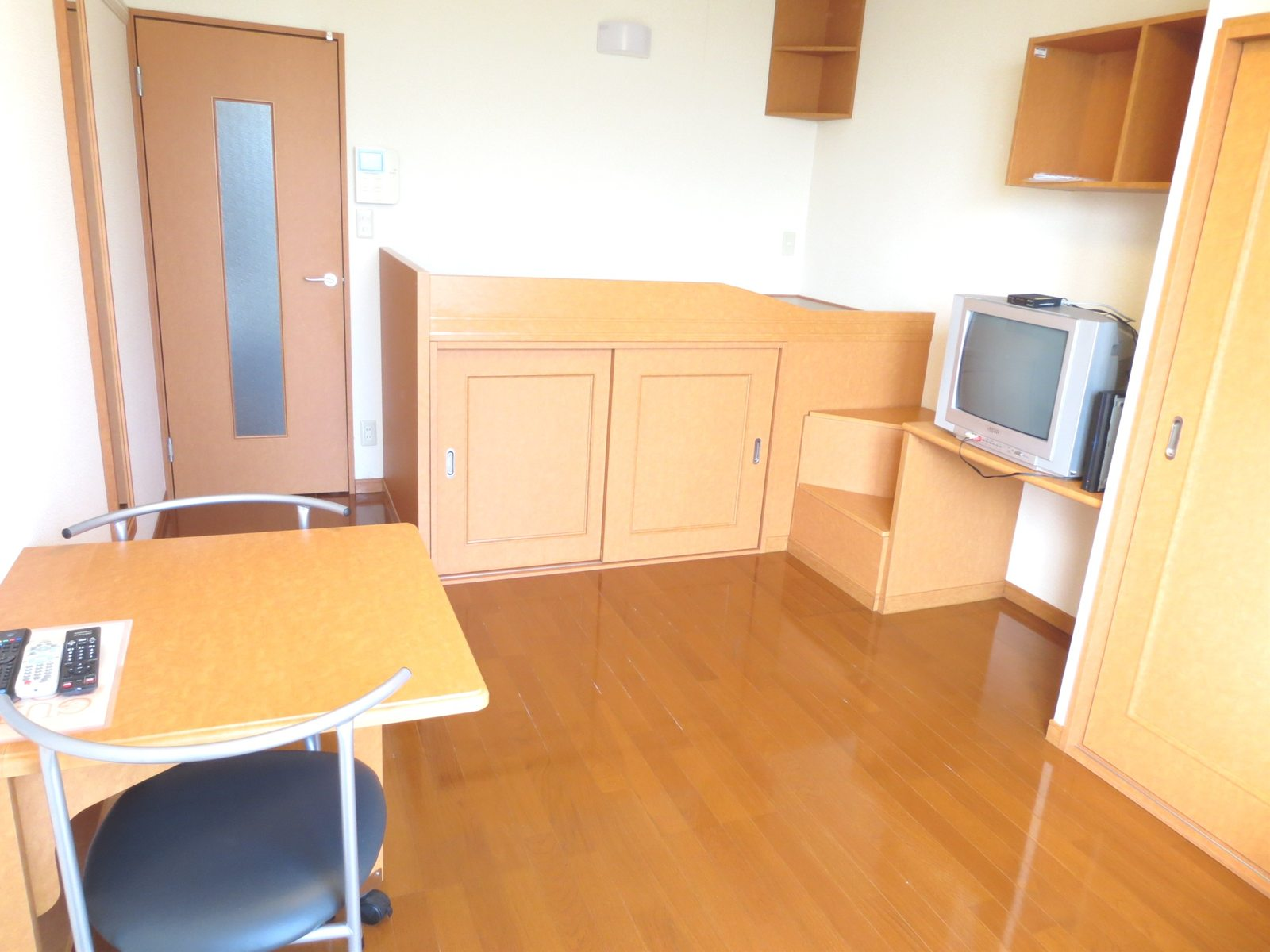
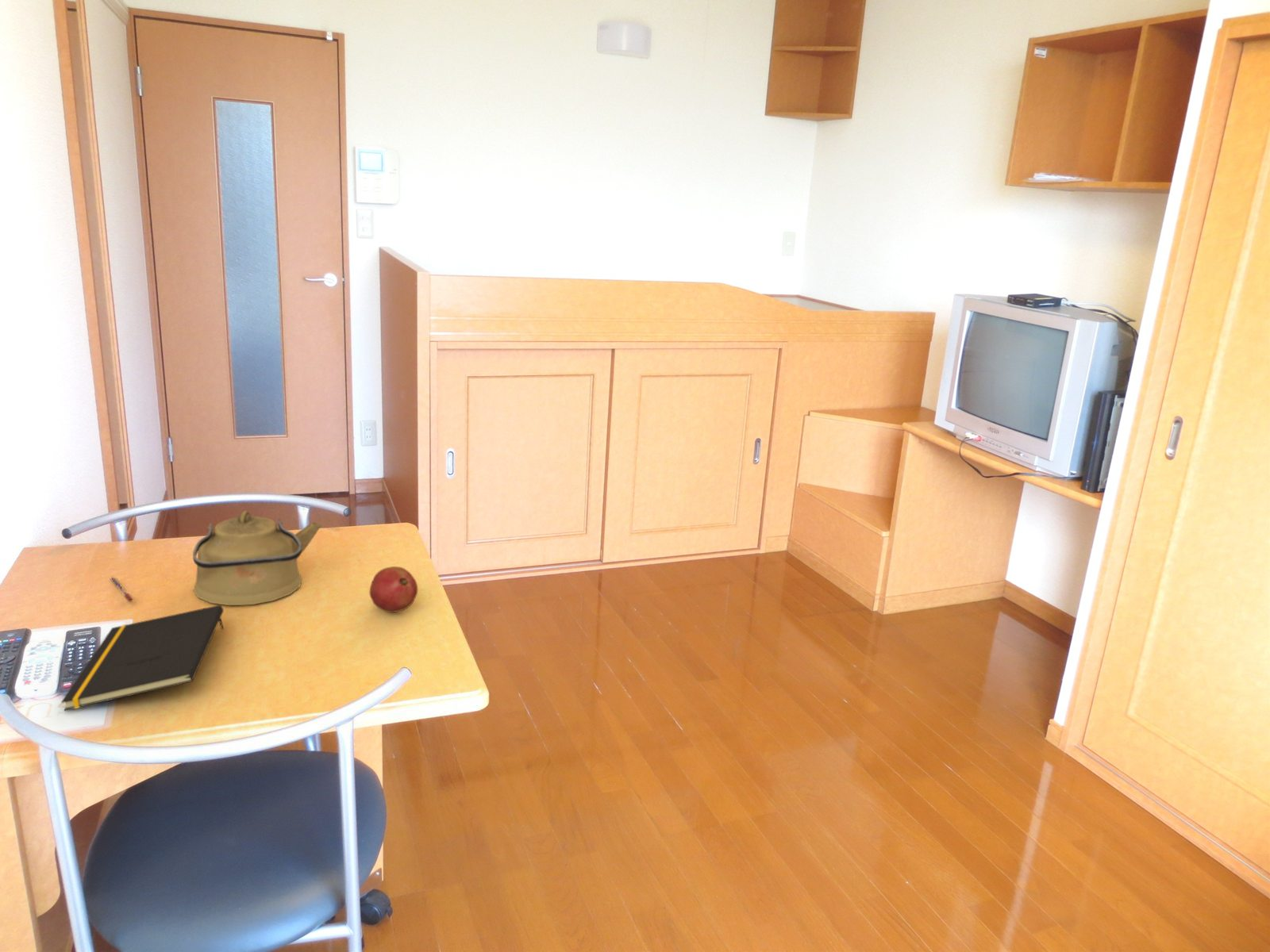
+ fruit [368,566,418,613]
+ pen [110,576,135,603]
+ kettle [192,510,323,606]
+ notepad [60,605,225,712]
